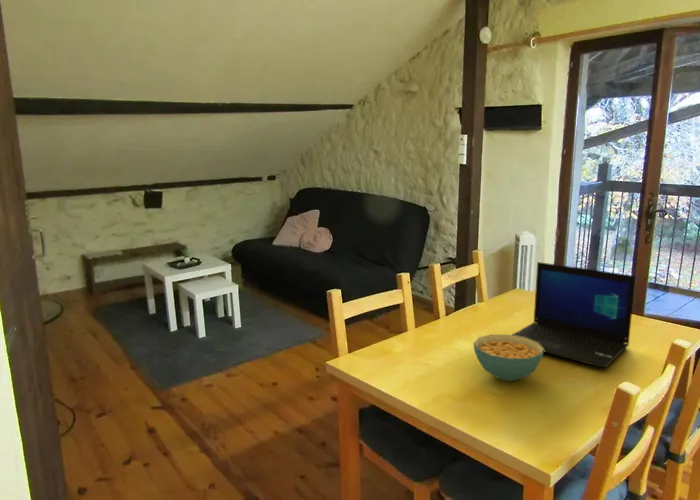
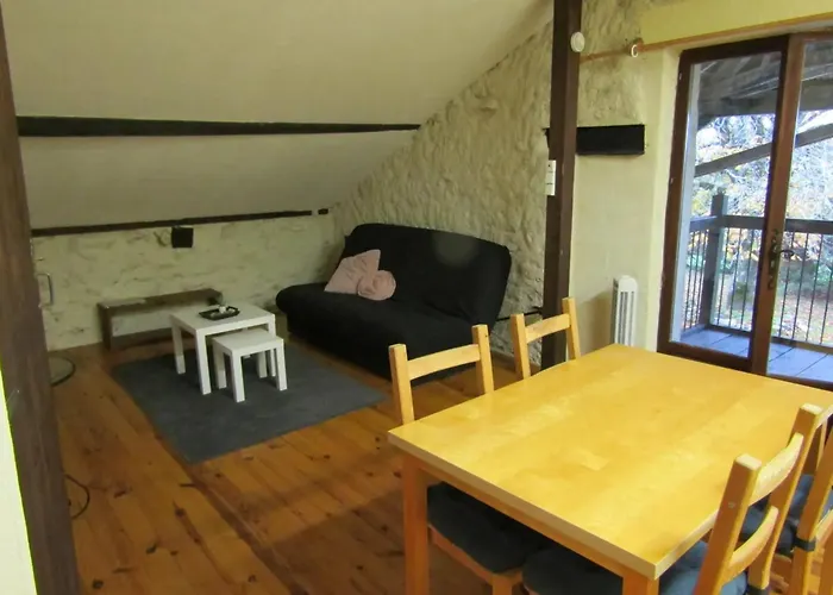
- cereal bowl [473,334,544,382]
- laptop [512,261,636,369]
